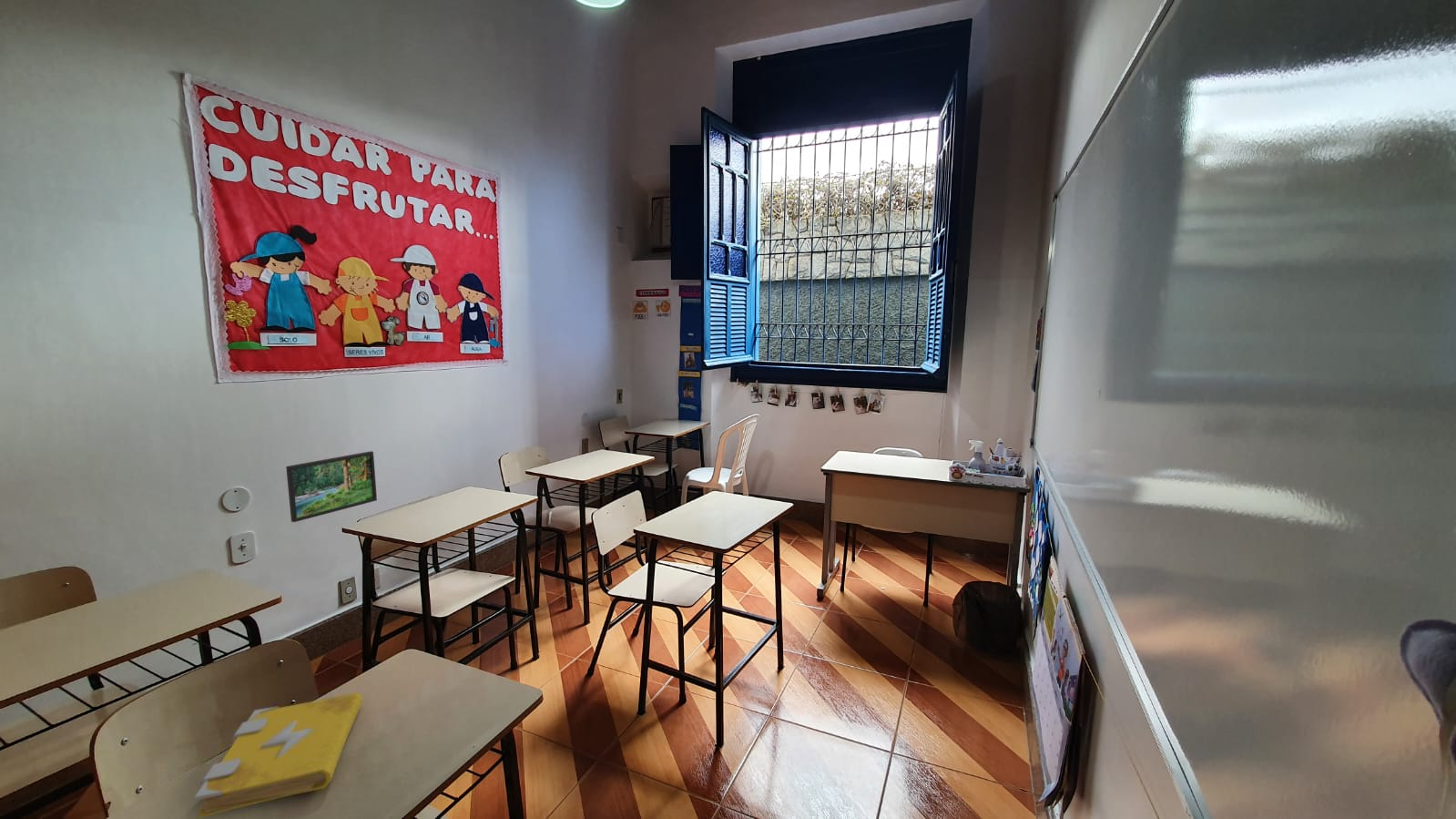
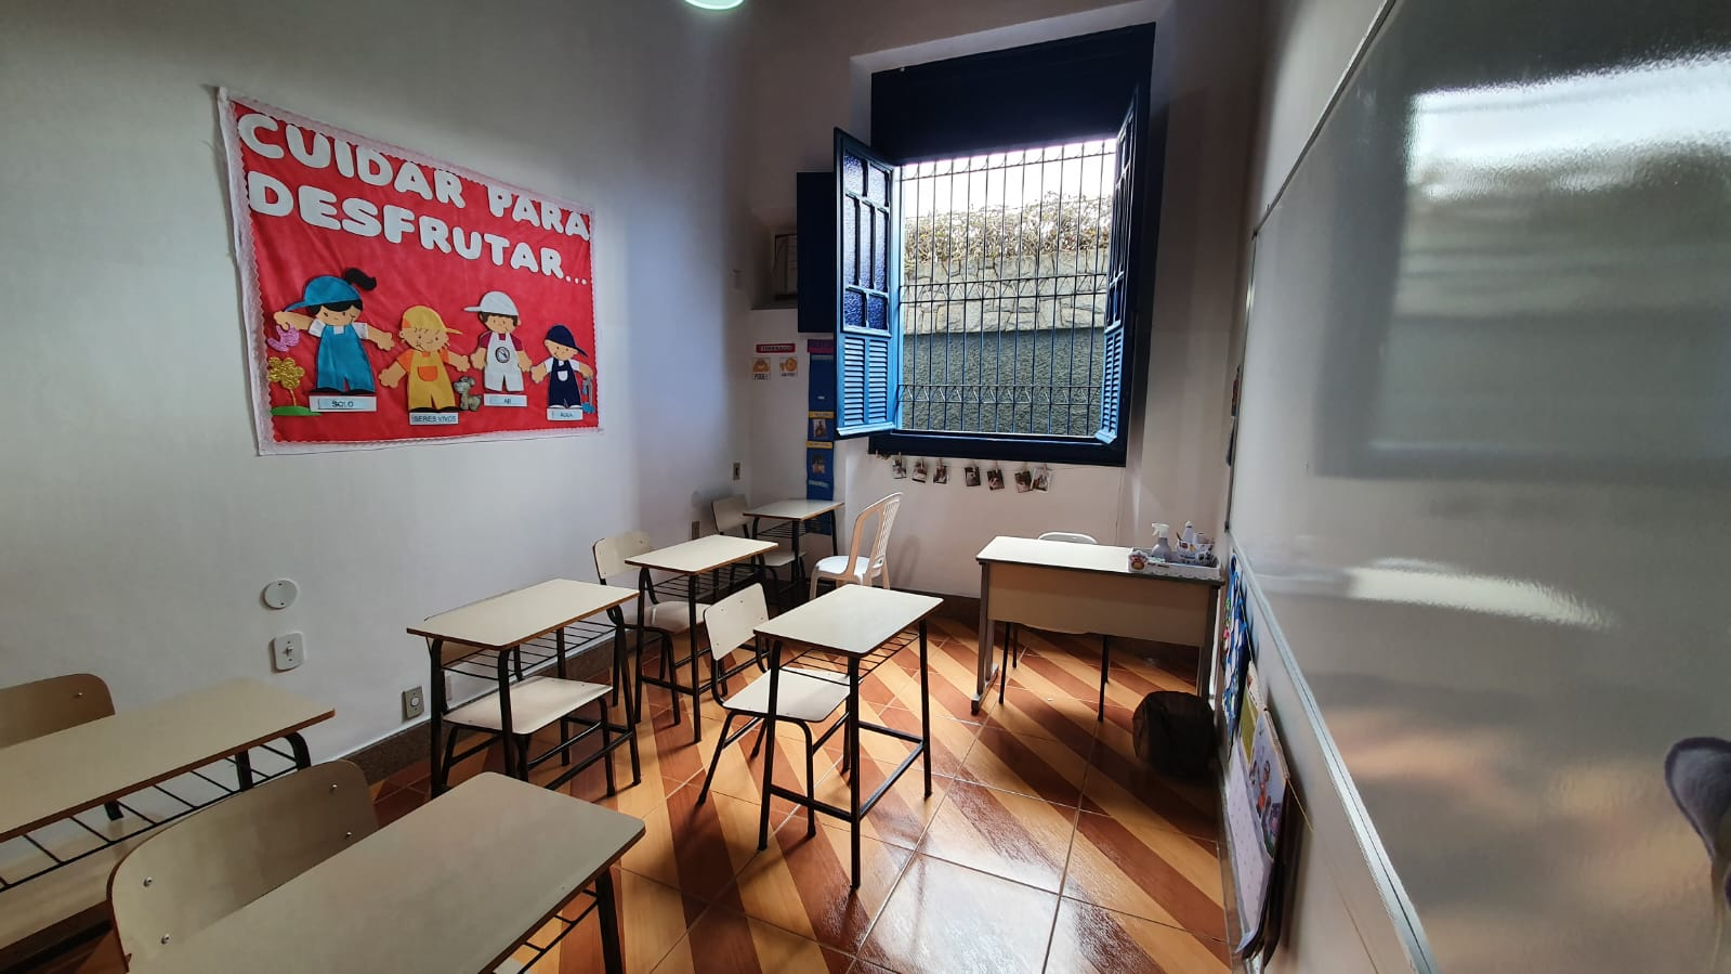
- spell book [193,691,364,819]
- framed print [285,450,378,523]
